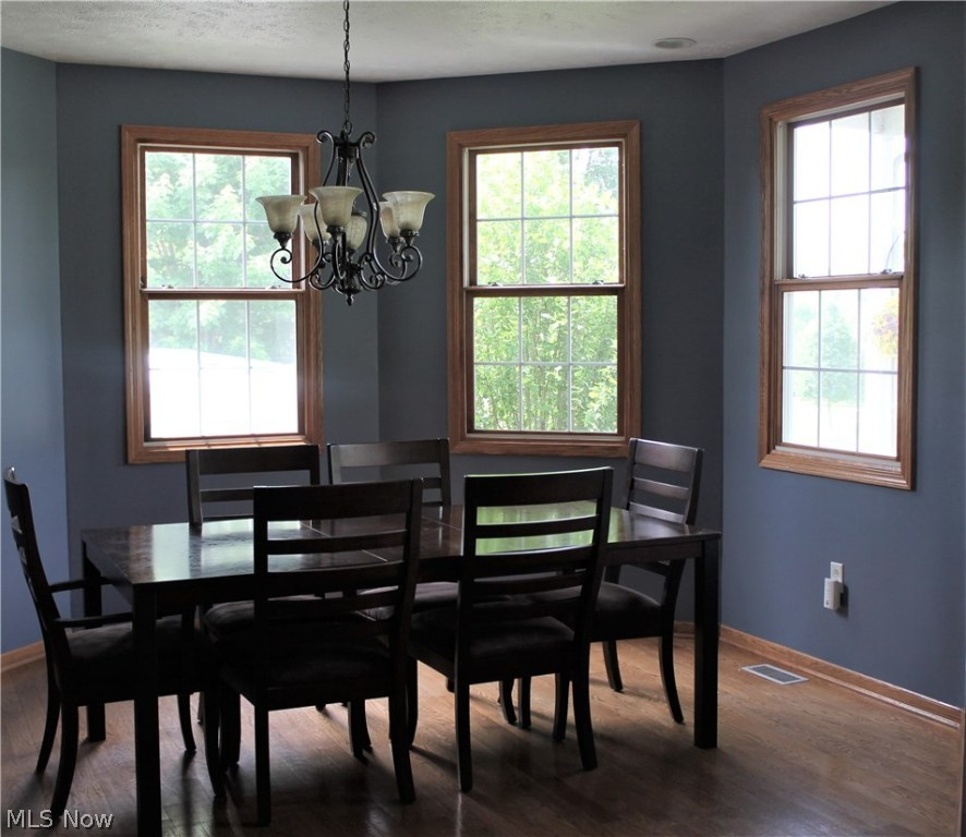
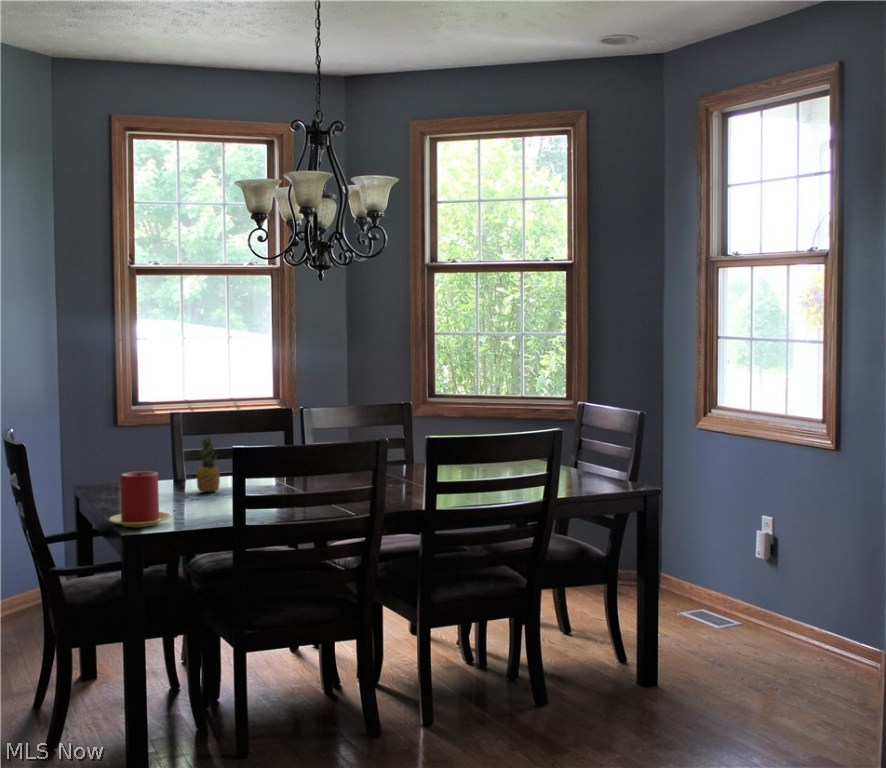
+ candle [108,470,172,528]
+ fruit [196,435,221,493]
